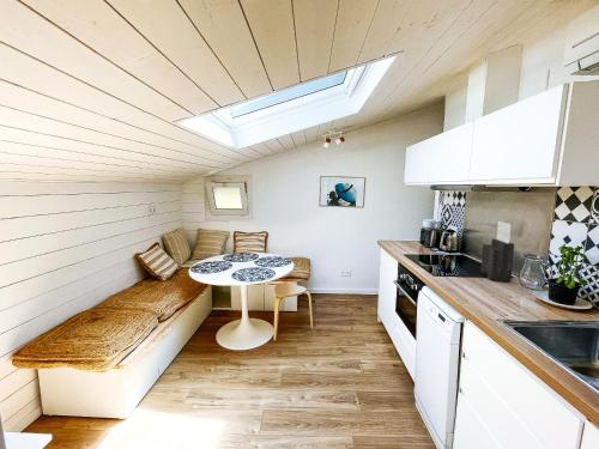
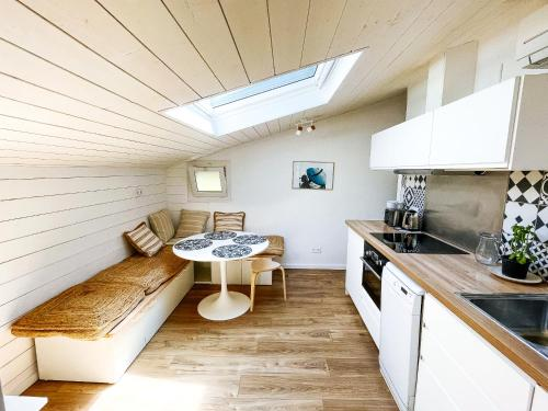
- knife block [479,220,515,283]
